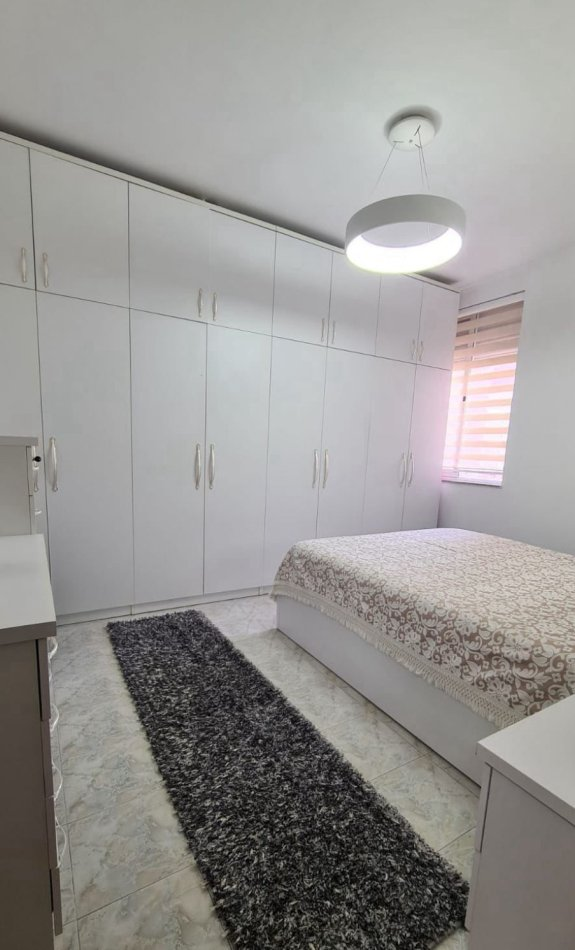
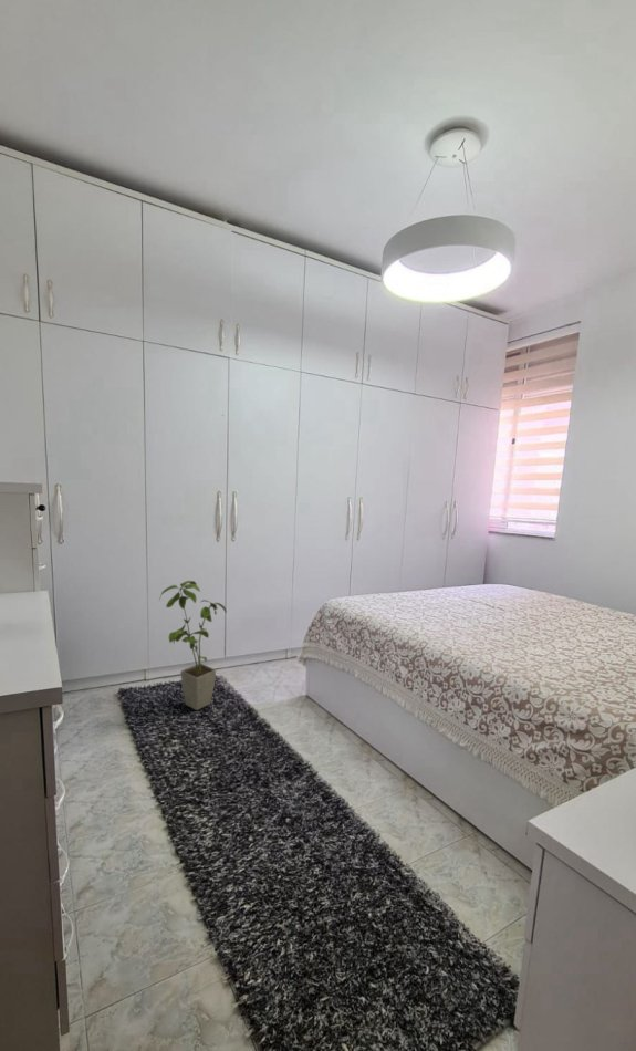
+ house plant [158,580,228,711]
